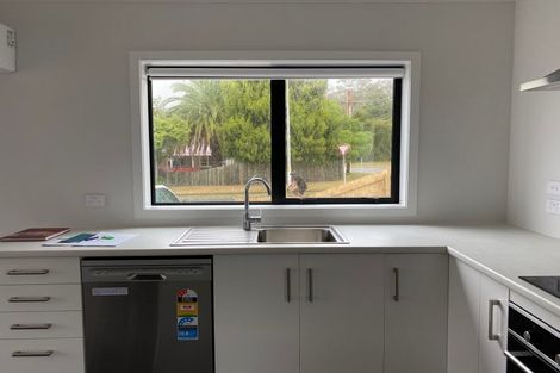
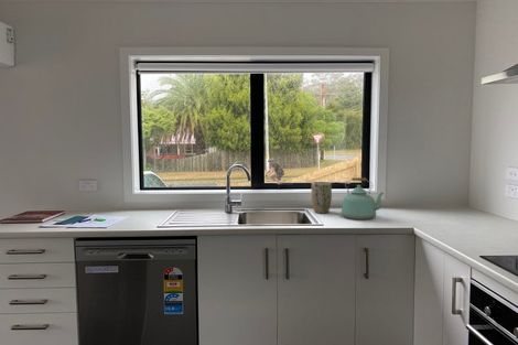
+ kettle [341,176,385,220]
+ plant pot [310,181,333,214]
